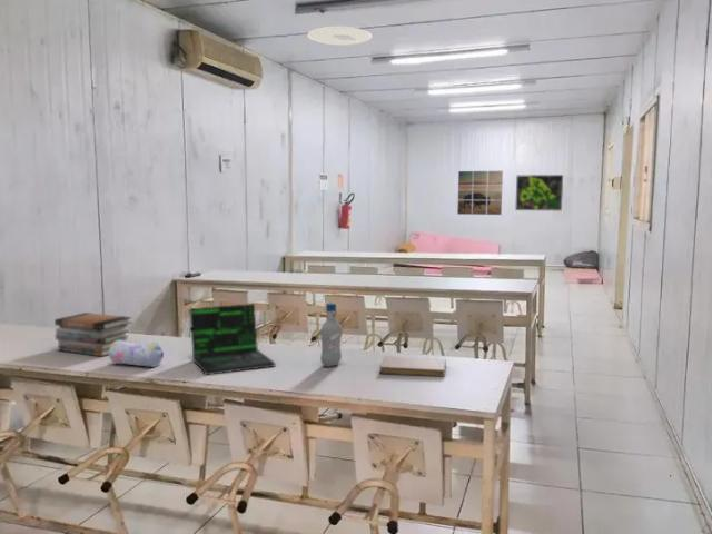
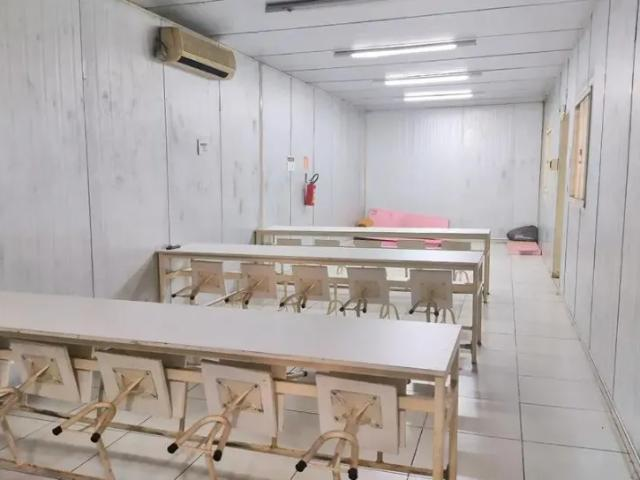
- map [514,174,564,211]
- notebook [378,355,447,378]
- ceiling light [307,26,373,46]
- wall art [456,170,504,216]
- pencil case [108,340,165,368]
- bottle [319,303,343,368]
- book stack [53,312,134,358]
- laptop [189,303,277,376]
